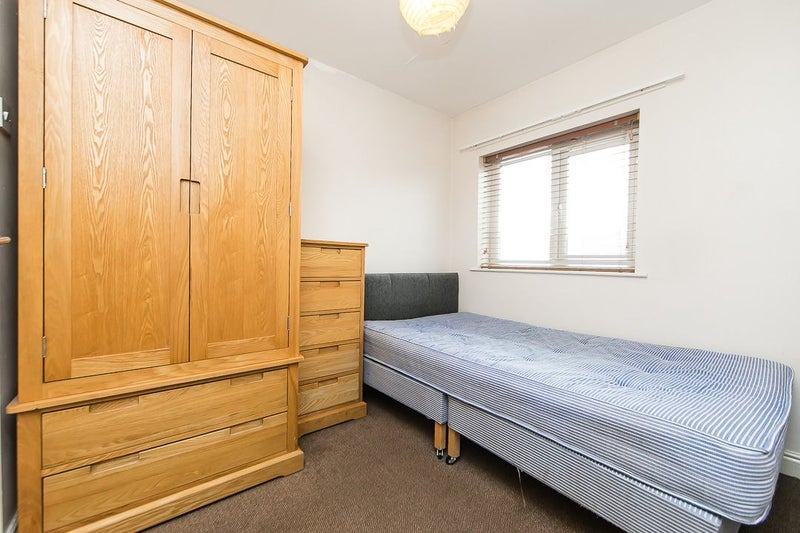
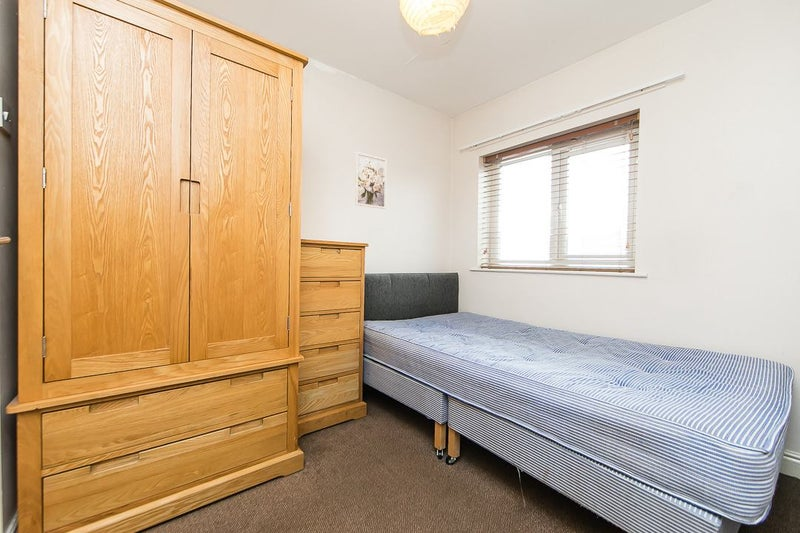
+ wall art [354,151,387,210]
